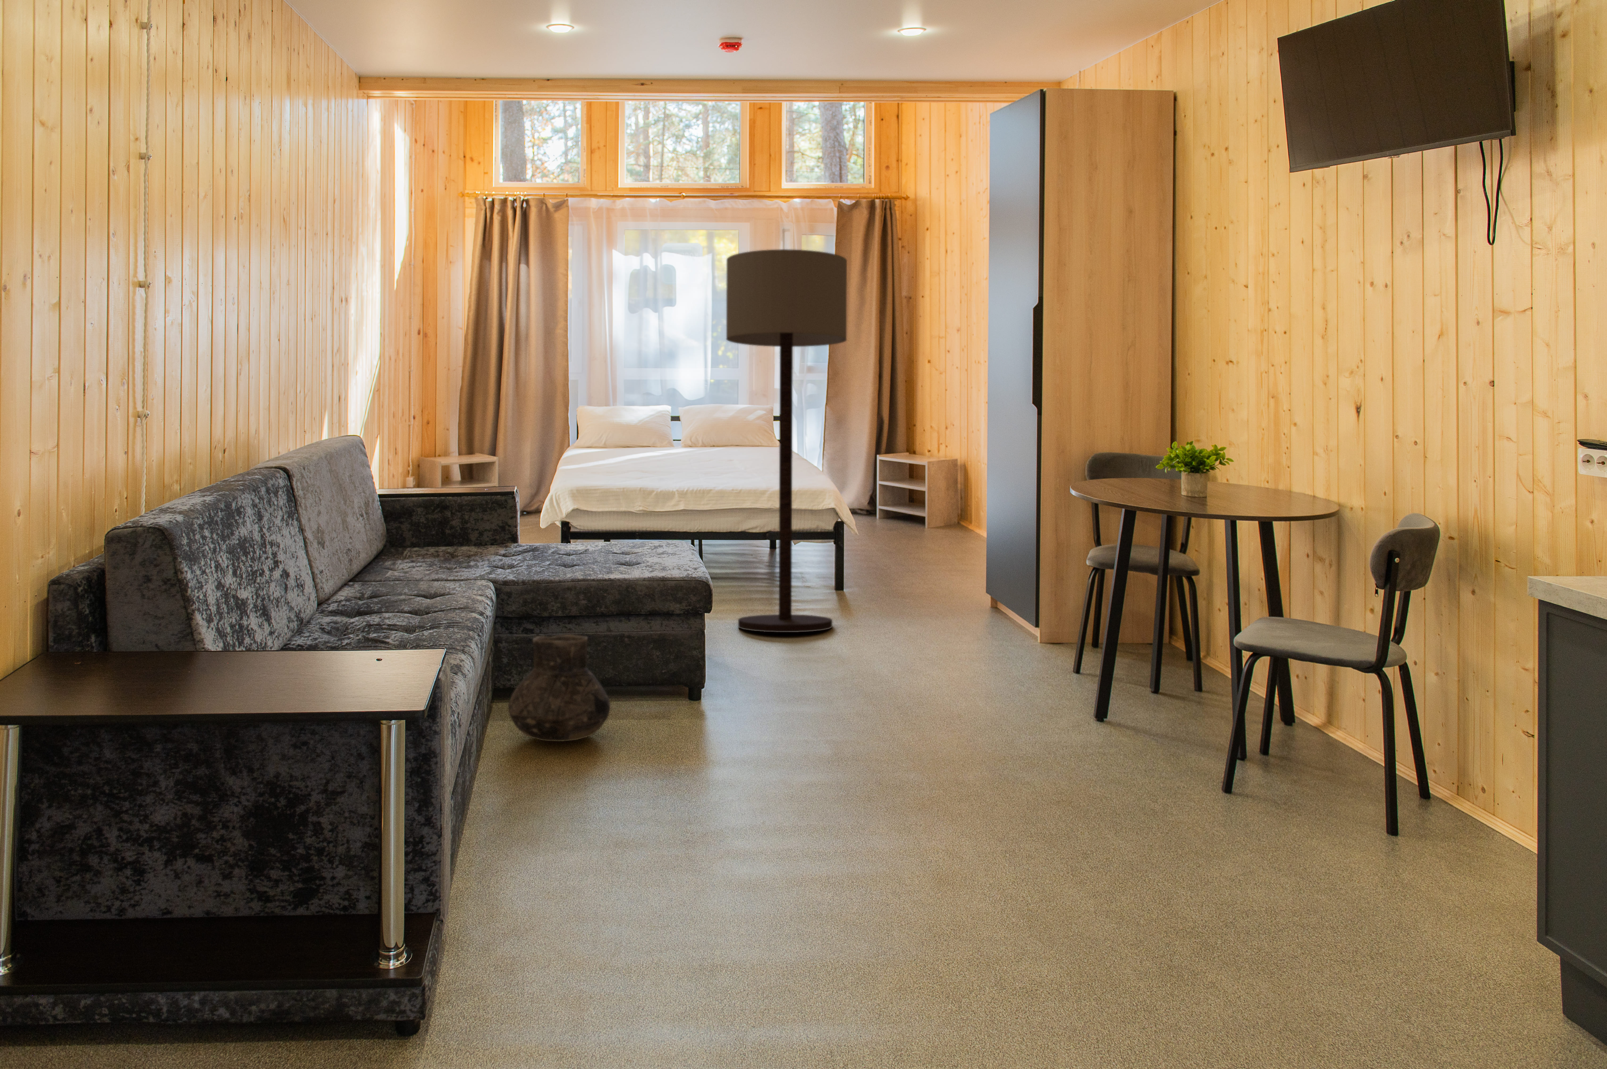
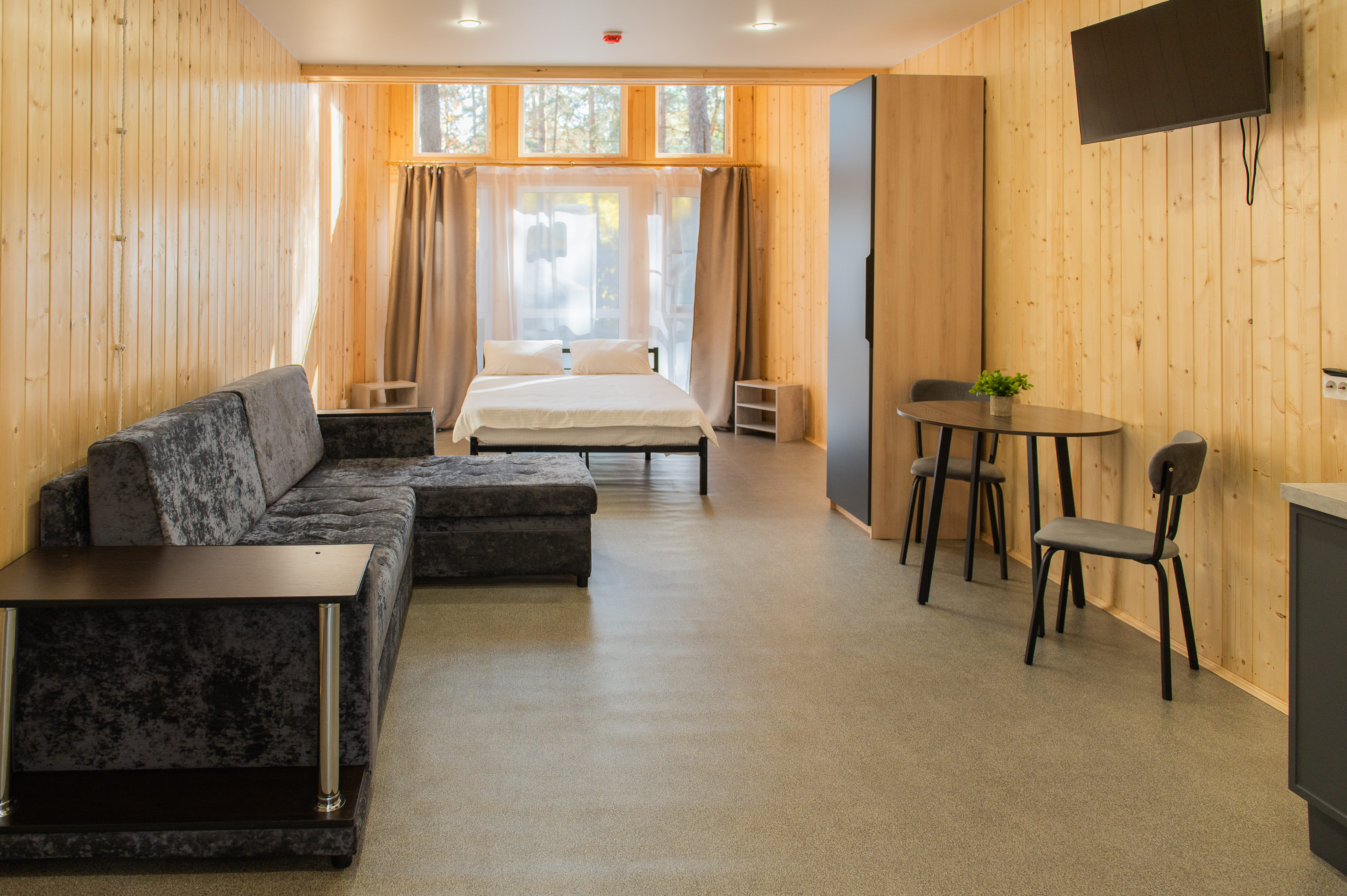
- floor lamp [725,248,847,632]
- vase [508,634,611,742]
